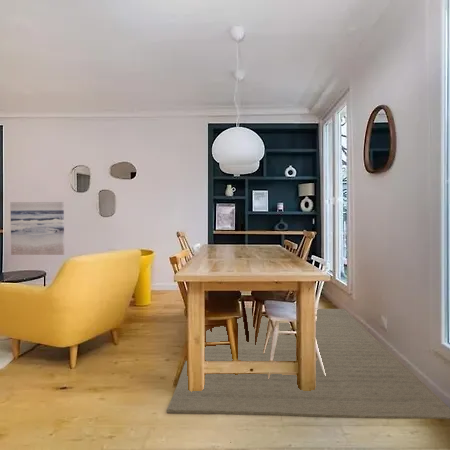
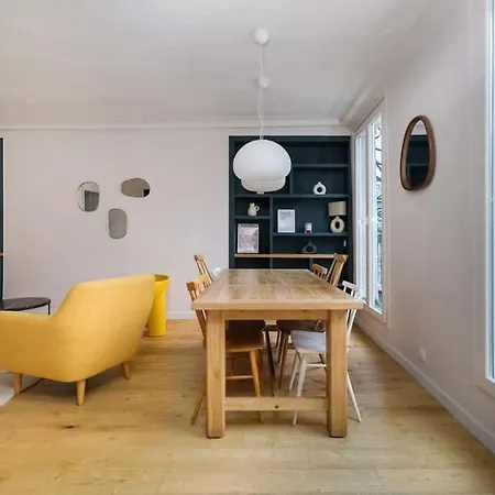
- rug [165,307,450,420]
- wall art [9,201,65,256]
